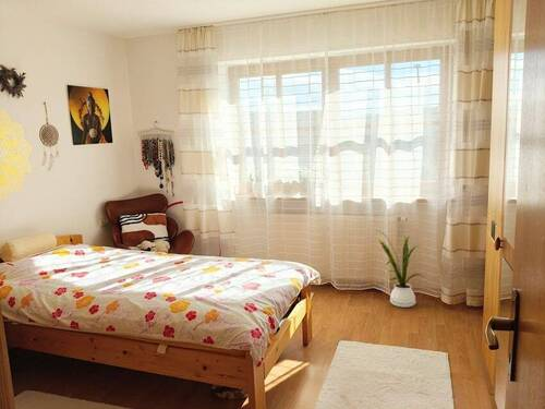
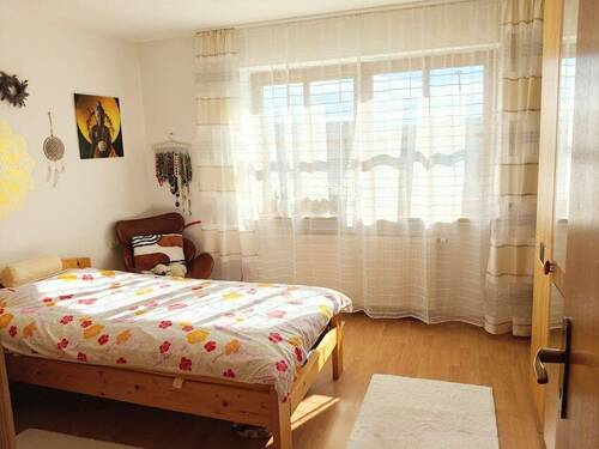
- house plant [374,229,425,309]
